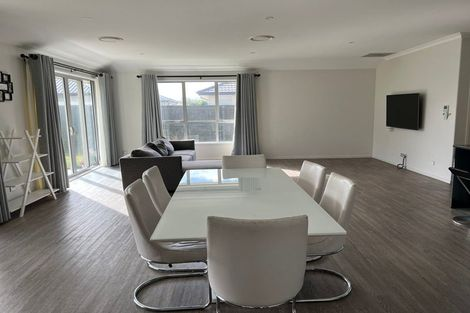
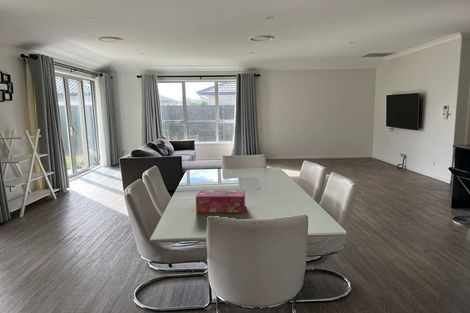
+ tissue box [195,190,246,214]
